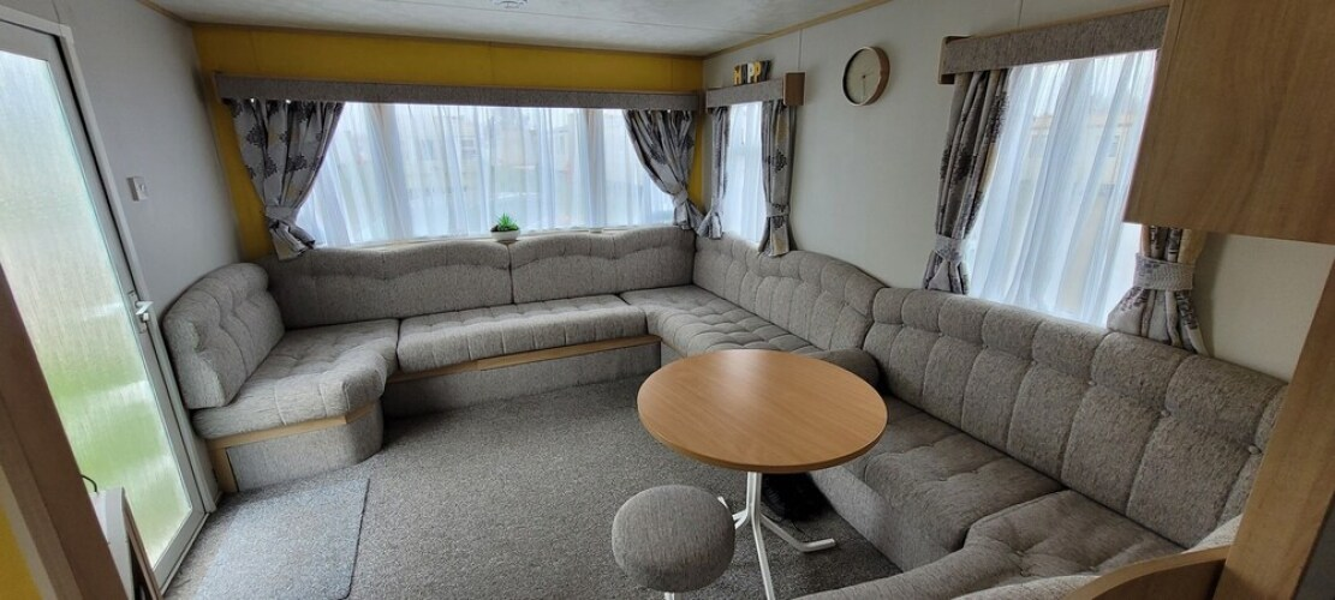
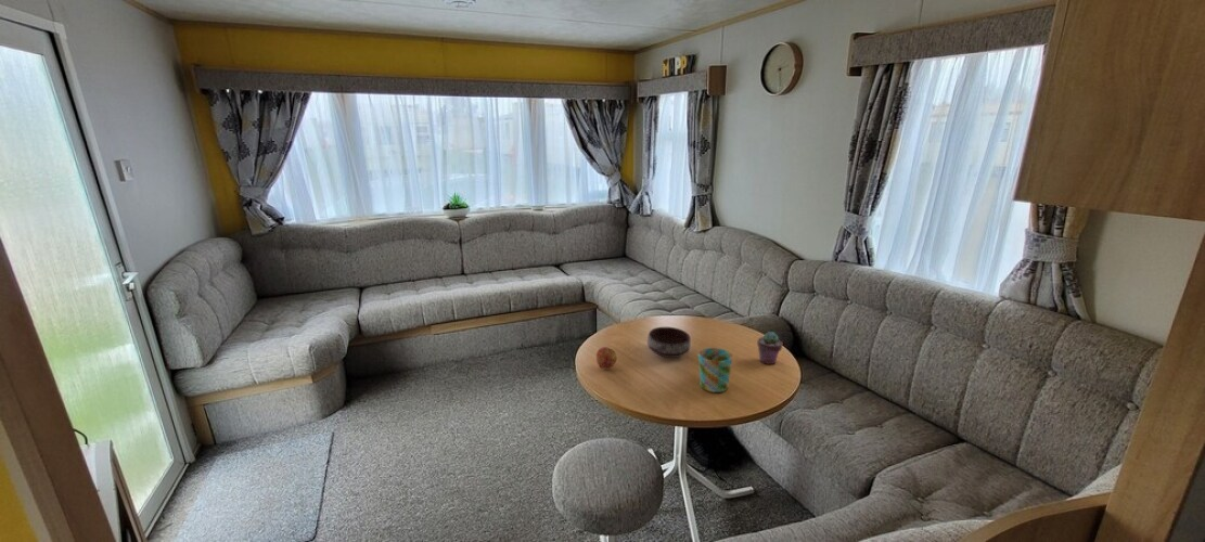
+ apple [595,346,618,371]
+ mug [697,347,734,393]
+ bowl [646,326,692,359]
+ potted succulent [756,331,783,365]
